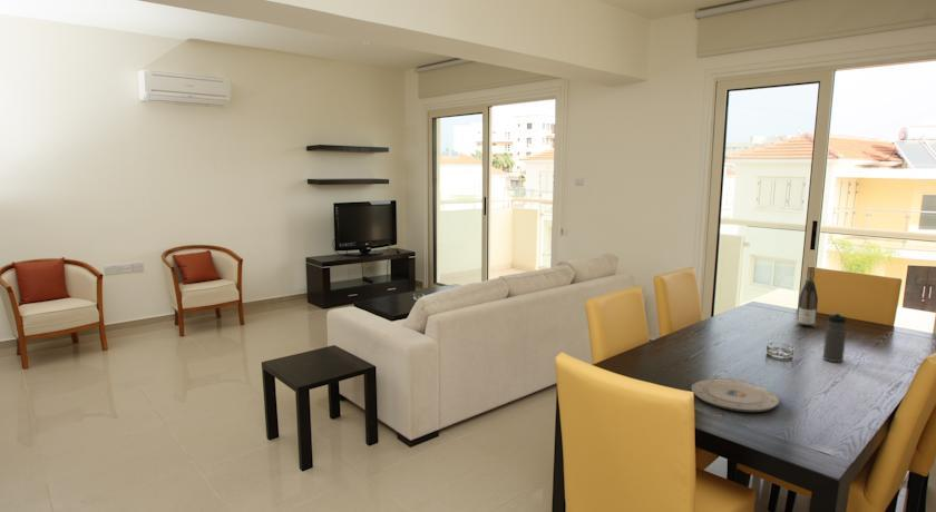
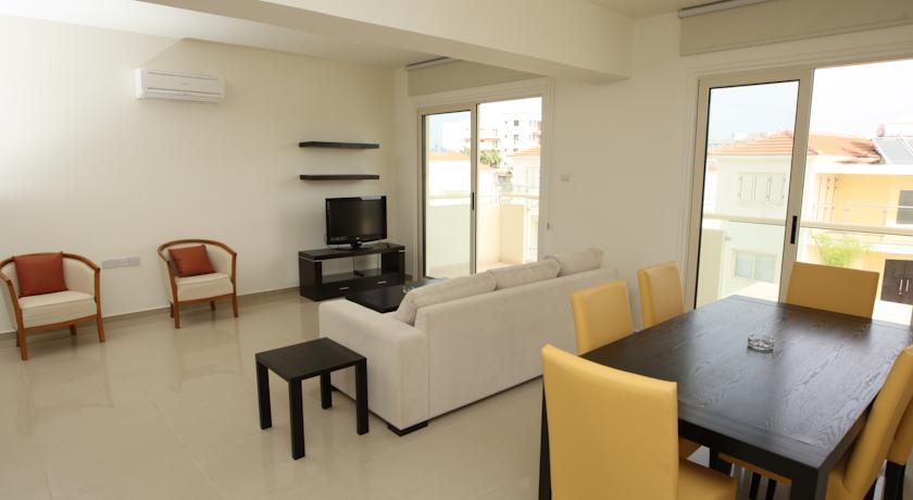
- water bottle [822,312,847,363]
- wine bottle [796,265,819,328]
- plate [690,377,781,413]
